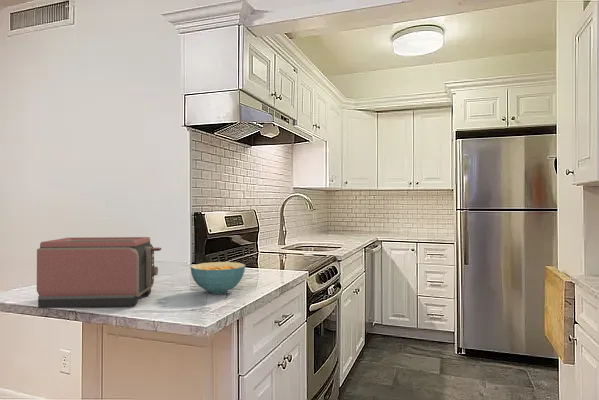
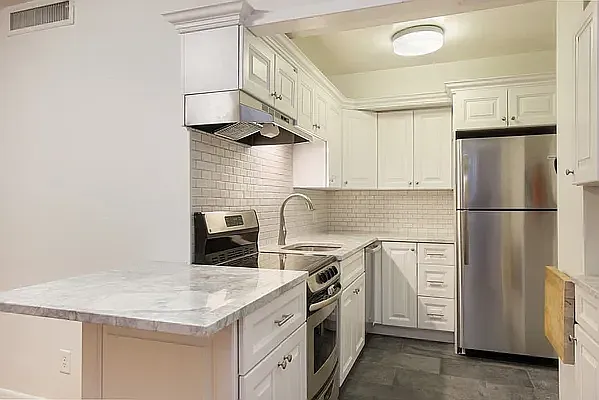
- toaster [36,236,162,309]
- cereal bowl [190,261,246,295]
